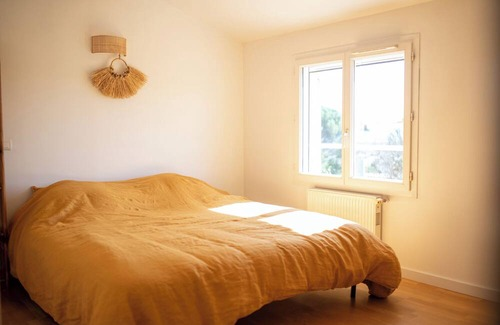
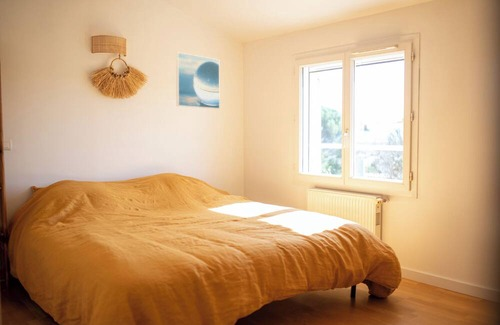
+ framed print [175,52,221,110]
